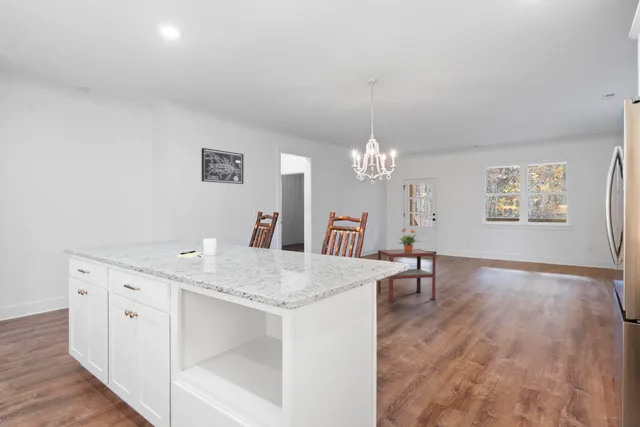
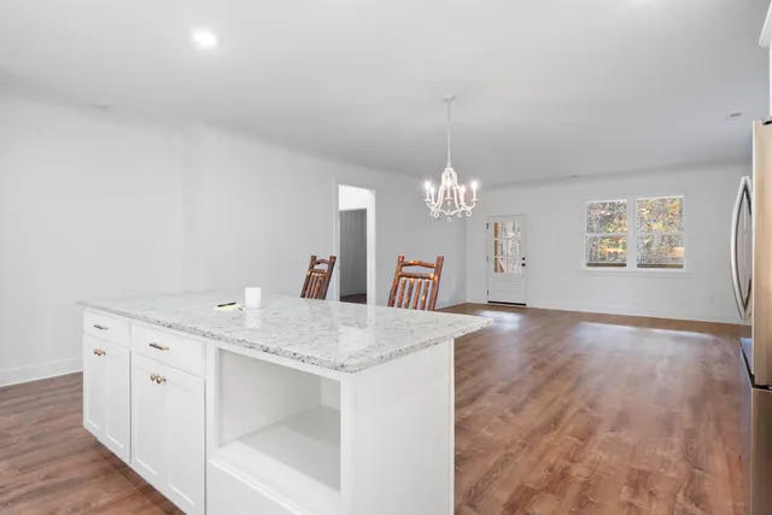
- side table [376,248,437,303]
- potted plant [397,227,421,253]
- wall art [201,147,245,185]
